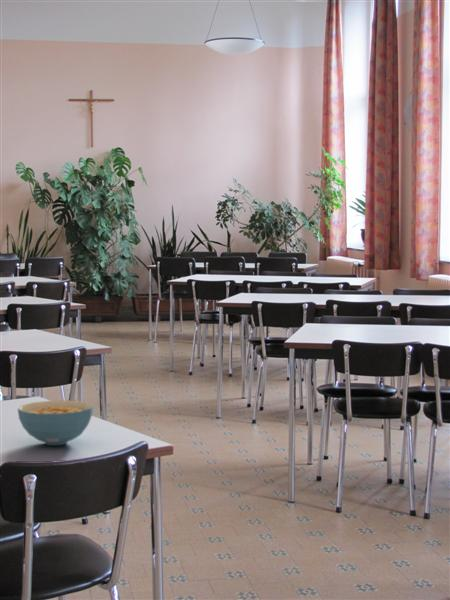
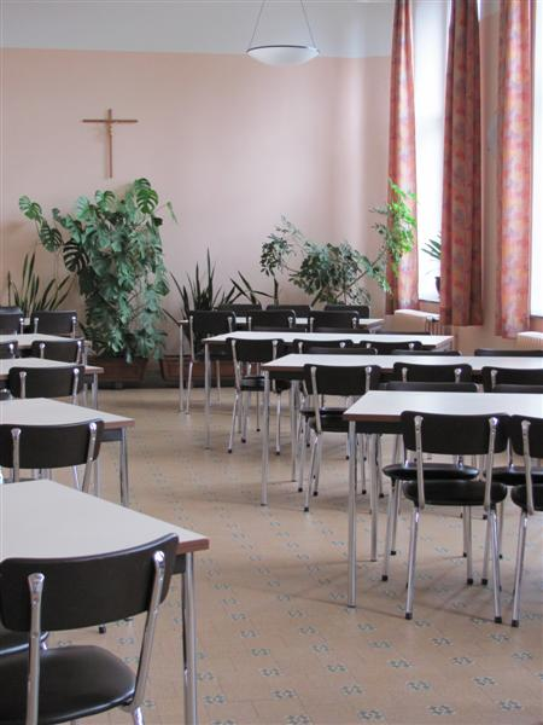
- cereal bowl [17,399,95,446]
